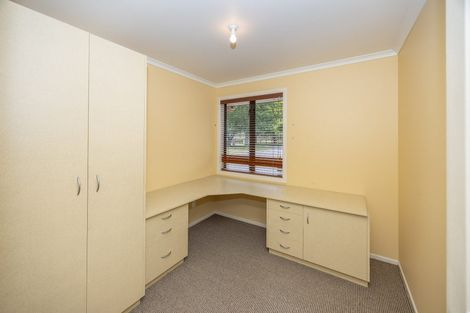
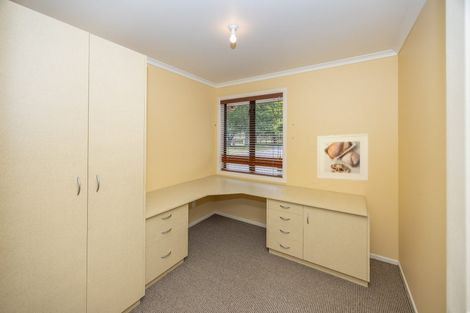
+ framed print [316,133,370,182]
